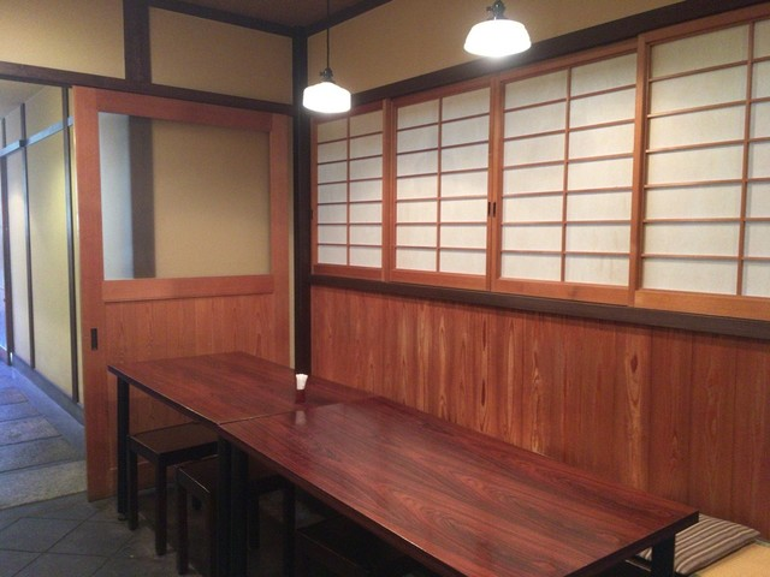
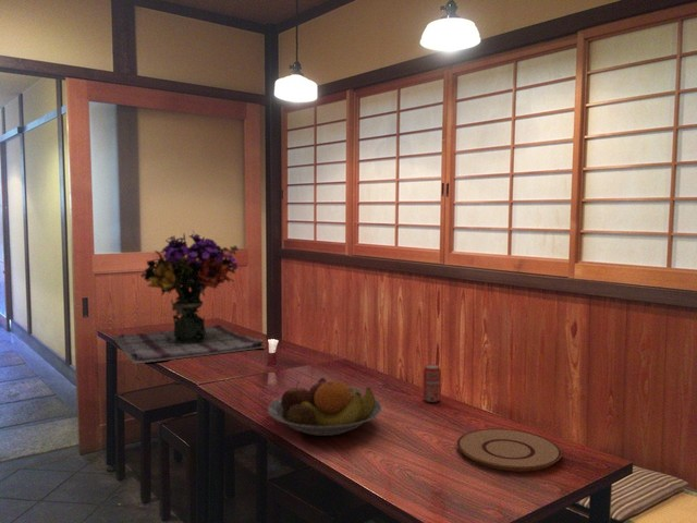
+ fruit bowl [267,376,382,437]
+ beverage can [421,364,442,403]
+ plate [456,428,563,473]
+ flower arrangement [110,229,267,365]
